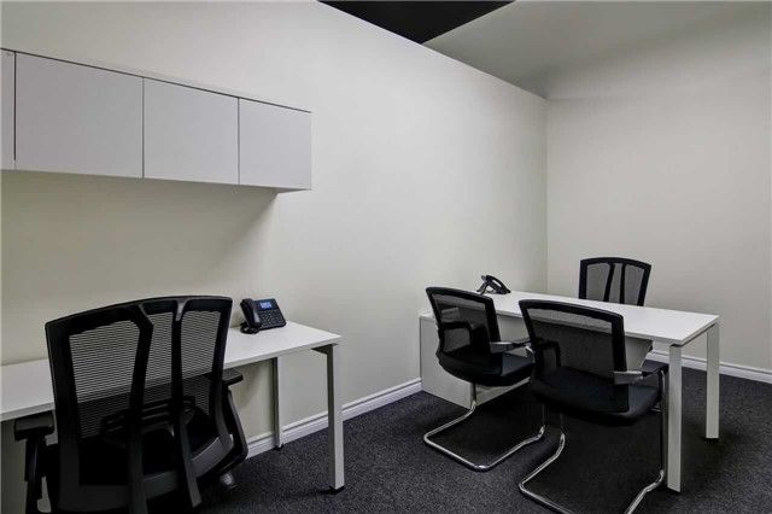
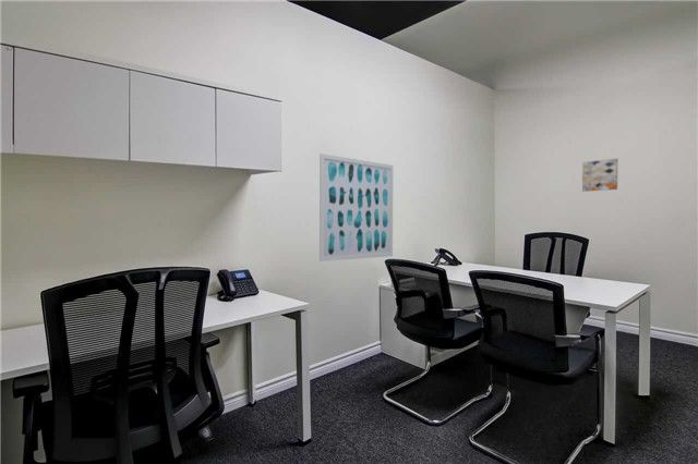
+ wall art [581,158,619,193]
+ wall art [318,152,394,262]
